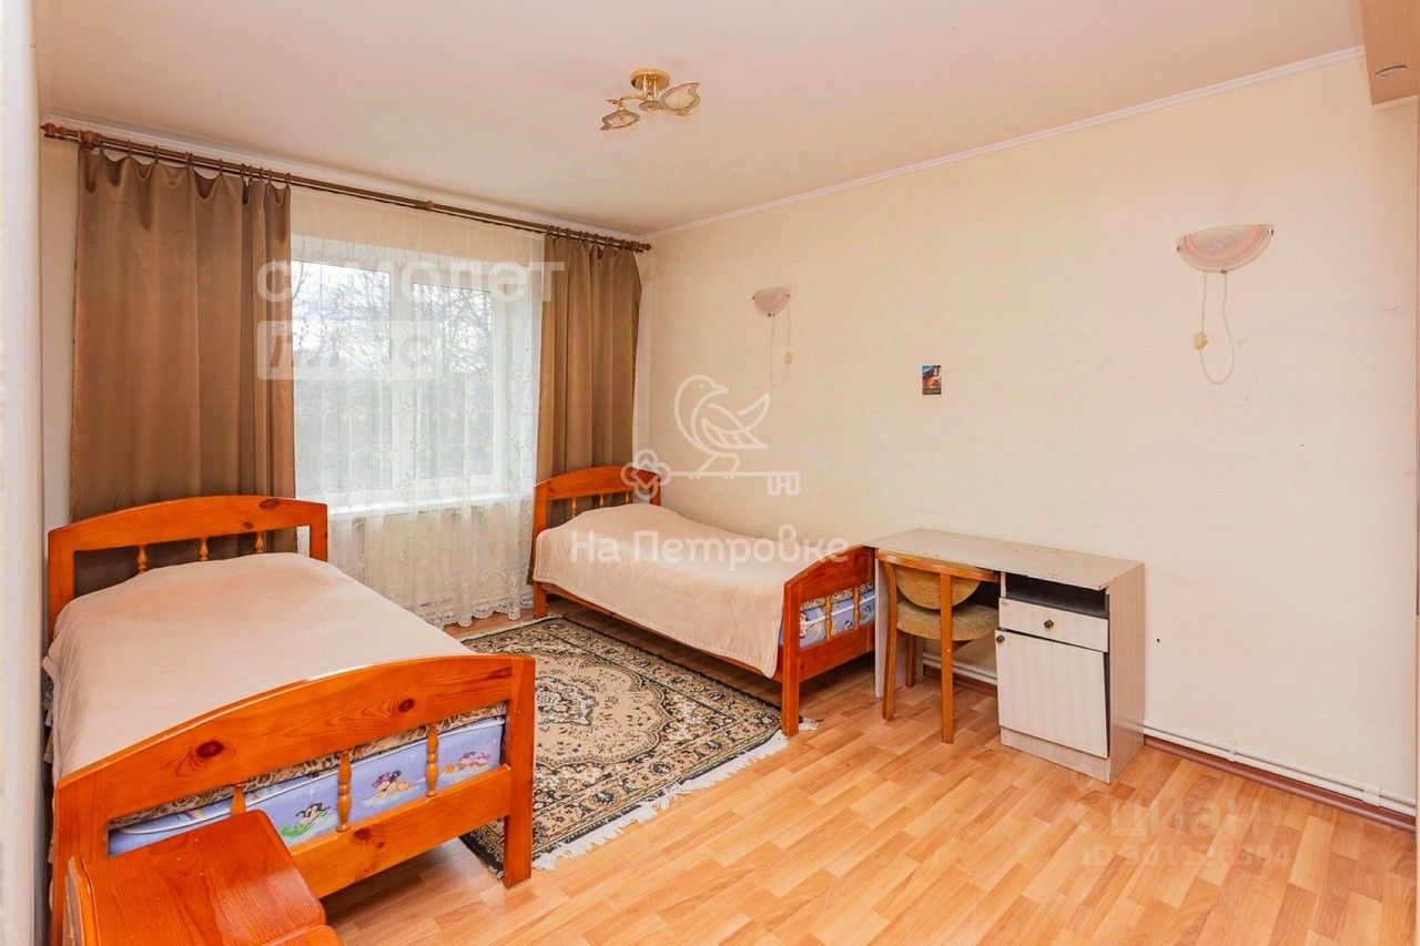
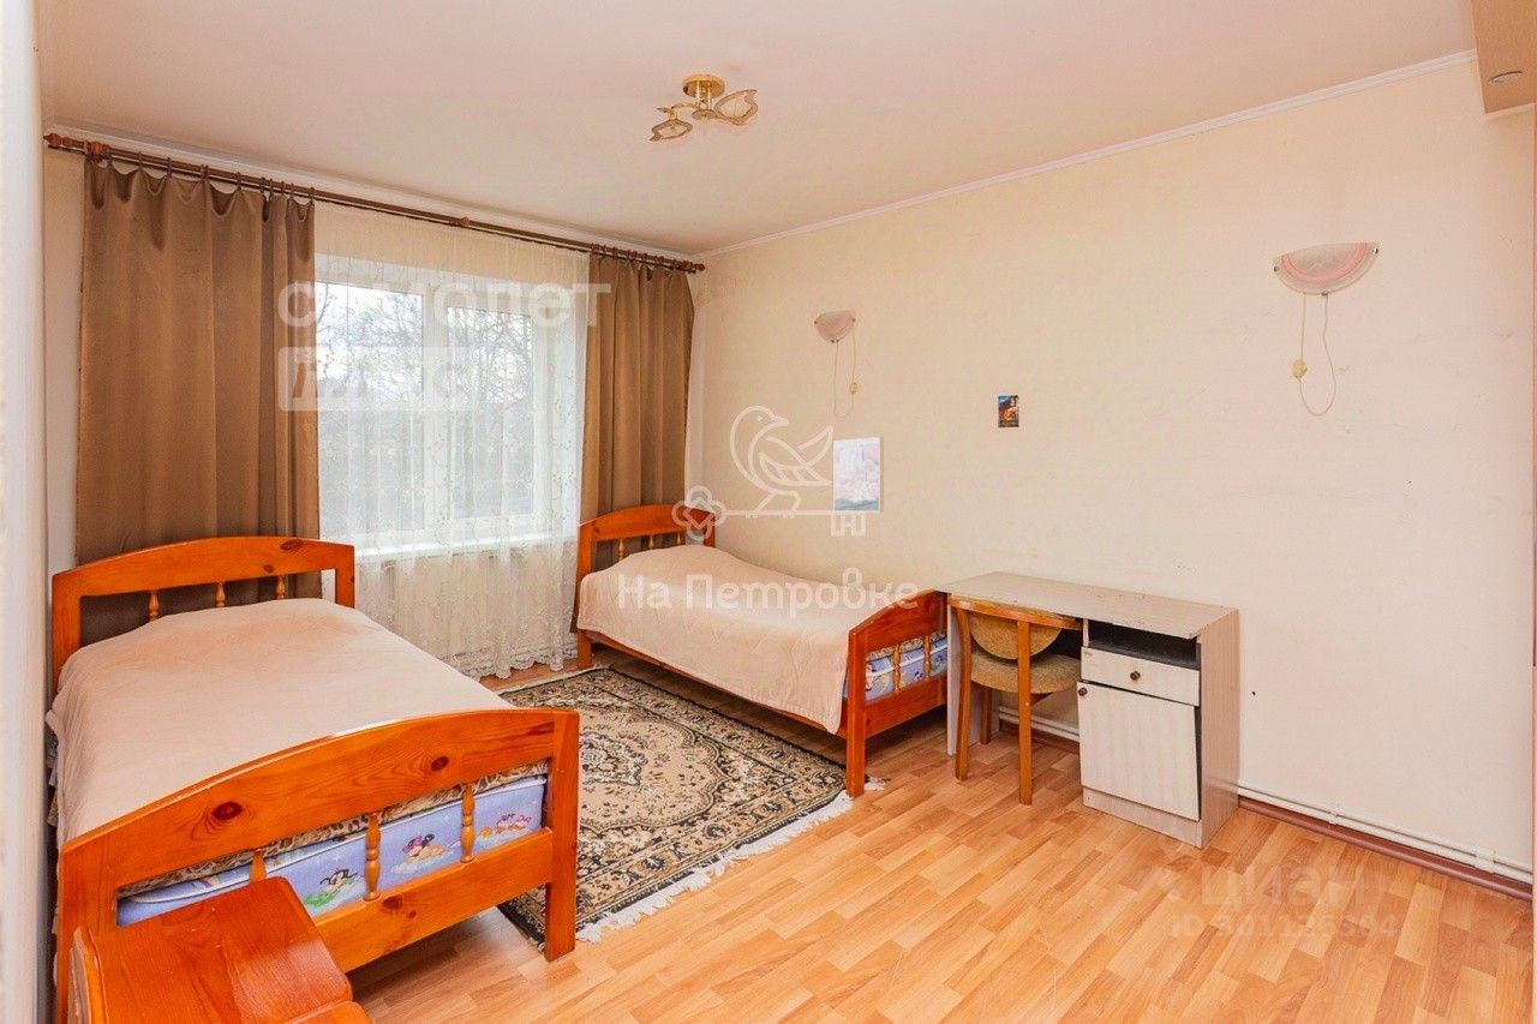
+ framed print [833,436,885,513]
